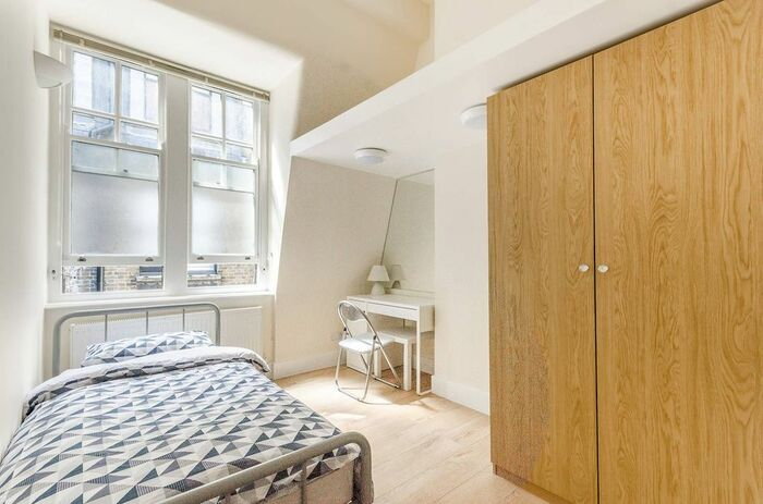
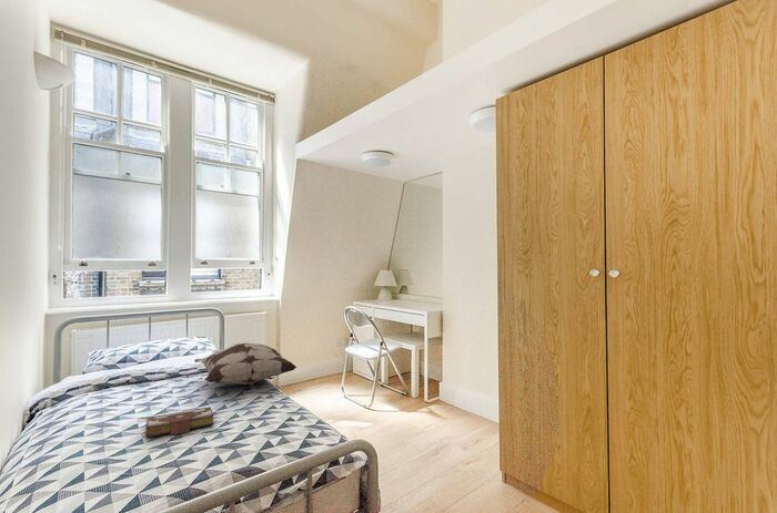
+ decorative pillow [193,342,299,387]
+ book [144,406,214,439]
